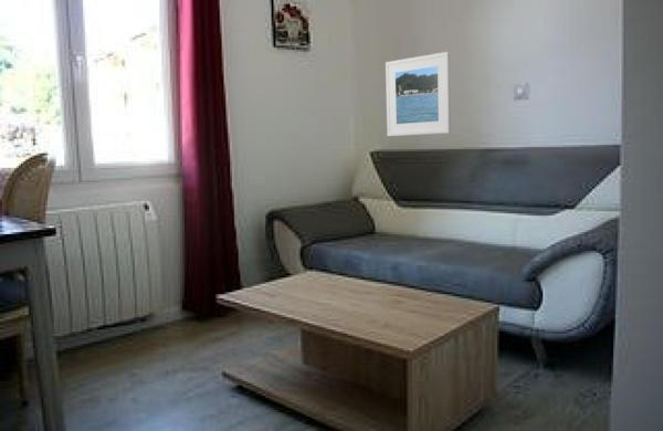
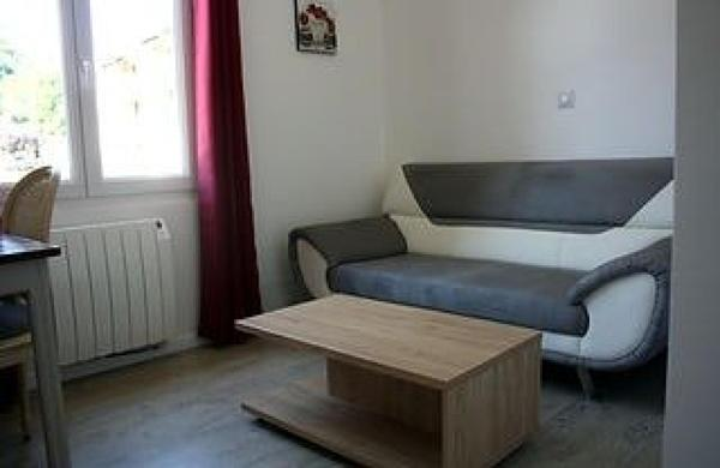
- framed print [385,51,452,137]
